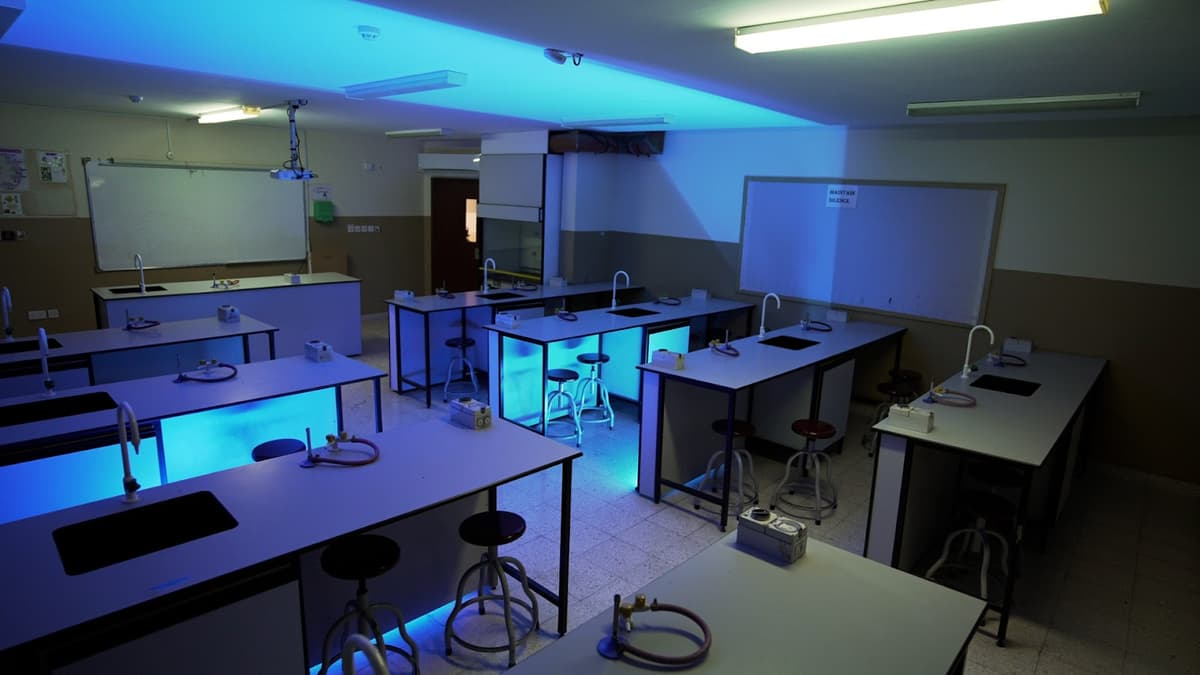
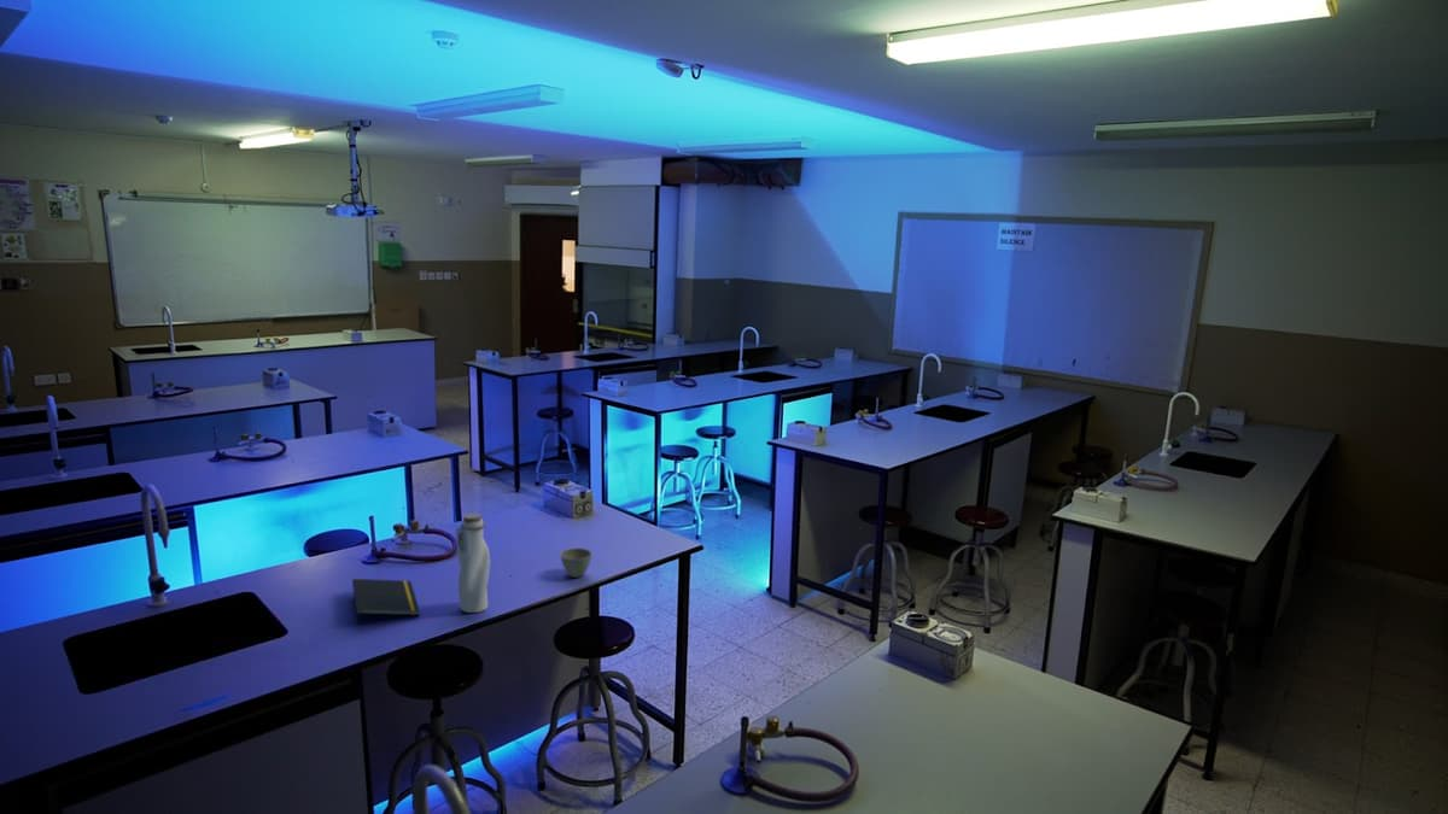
+ water bottle [455,513,491,614]
+ flower pot [559,546,592,579]
+ notepad [351,578,421,627]
